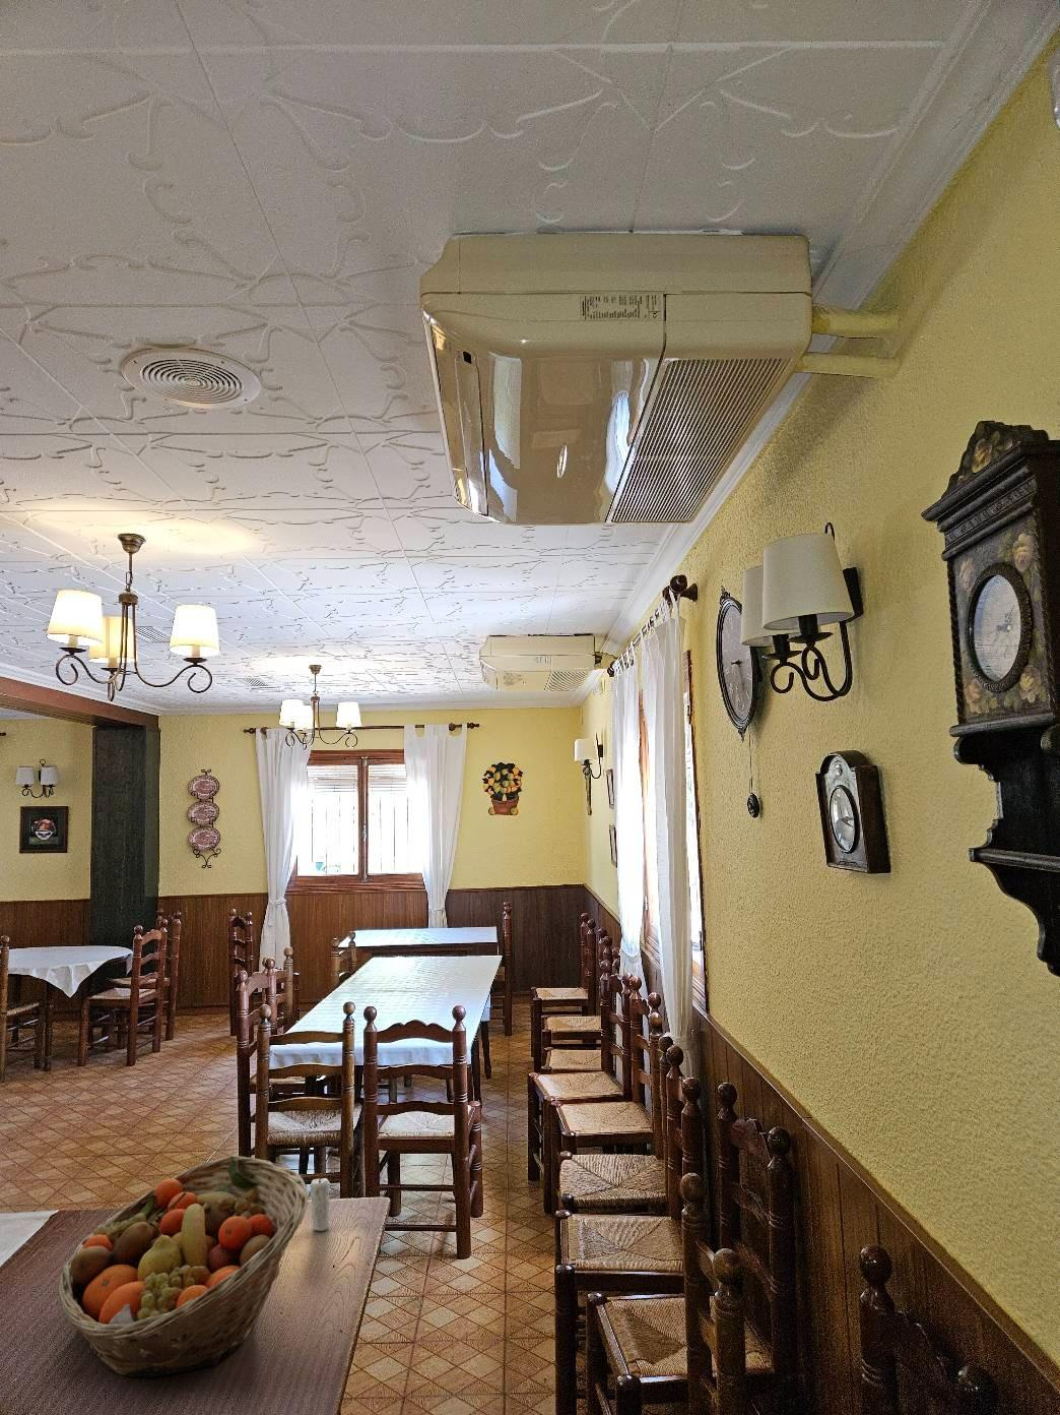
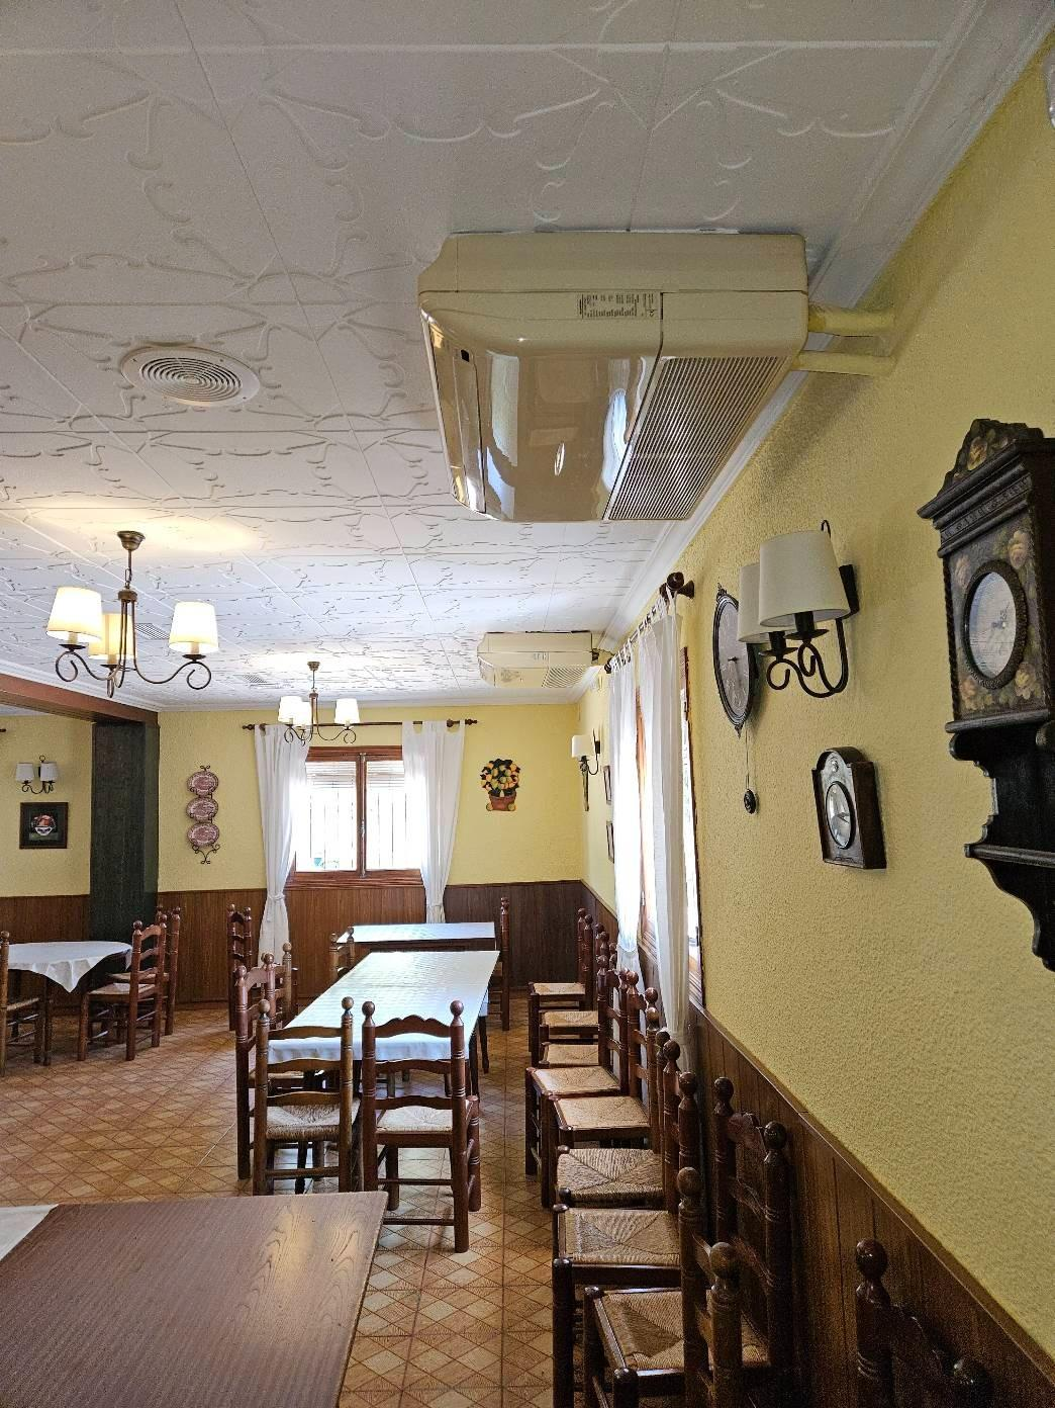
- fruit basket [57,1154,310,1378]
- candle [310,1174,331,1232]
